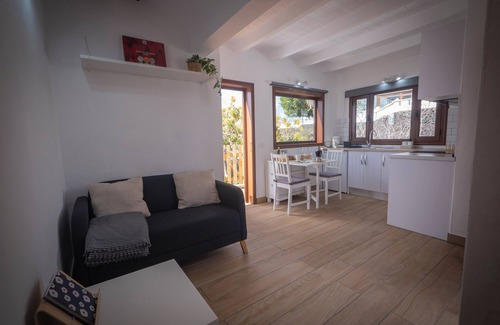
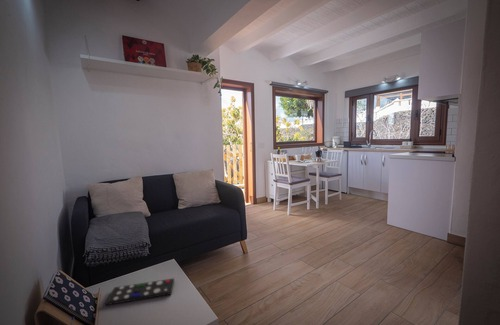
+ remote control [104,277,175,306]
